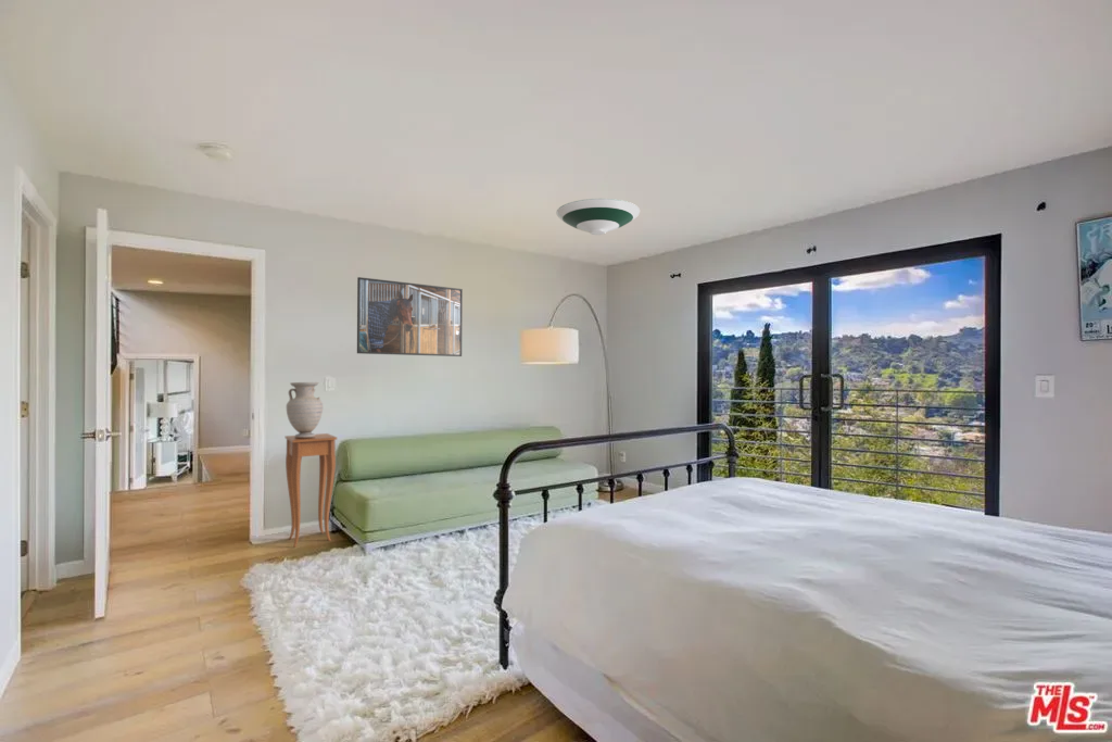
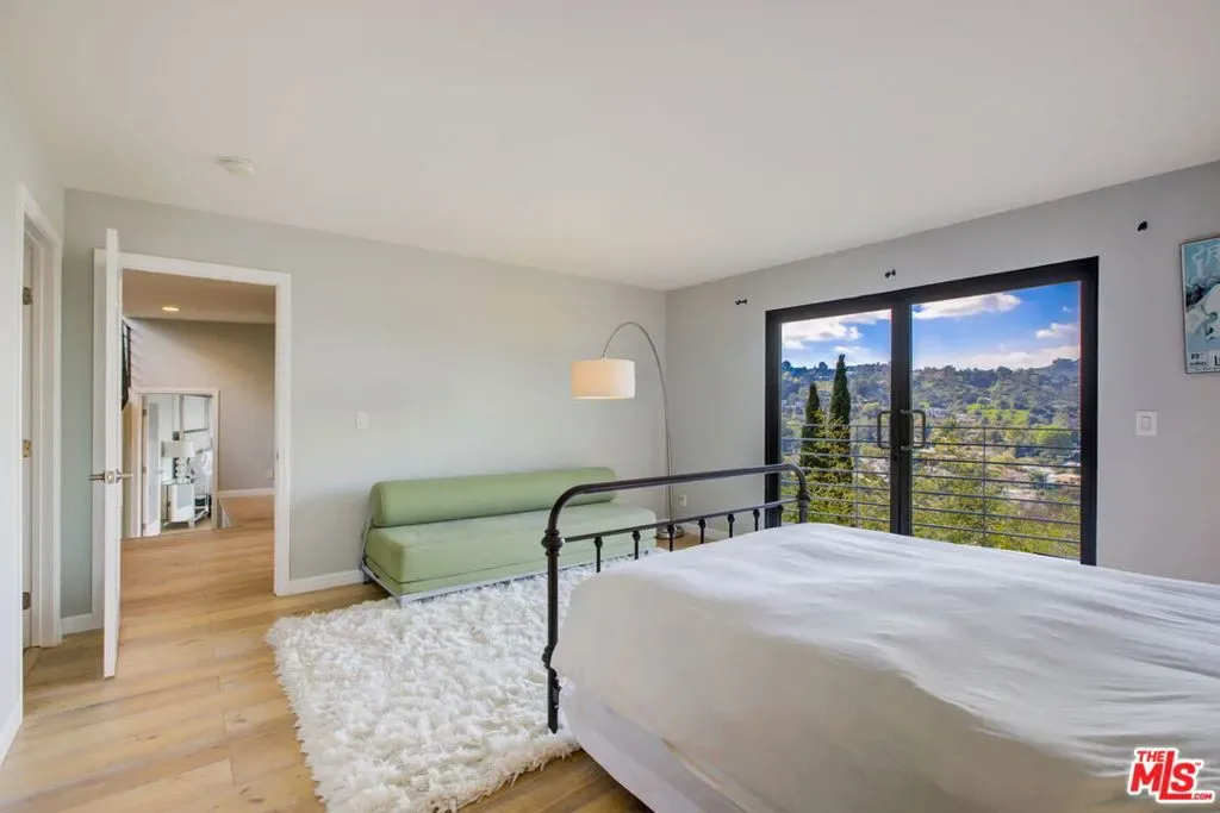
- vase [286,381,324,438]
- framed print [356,276,464,357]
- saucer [555,198,641,236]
- side table [285,432,338,549]
